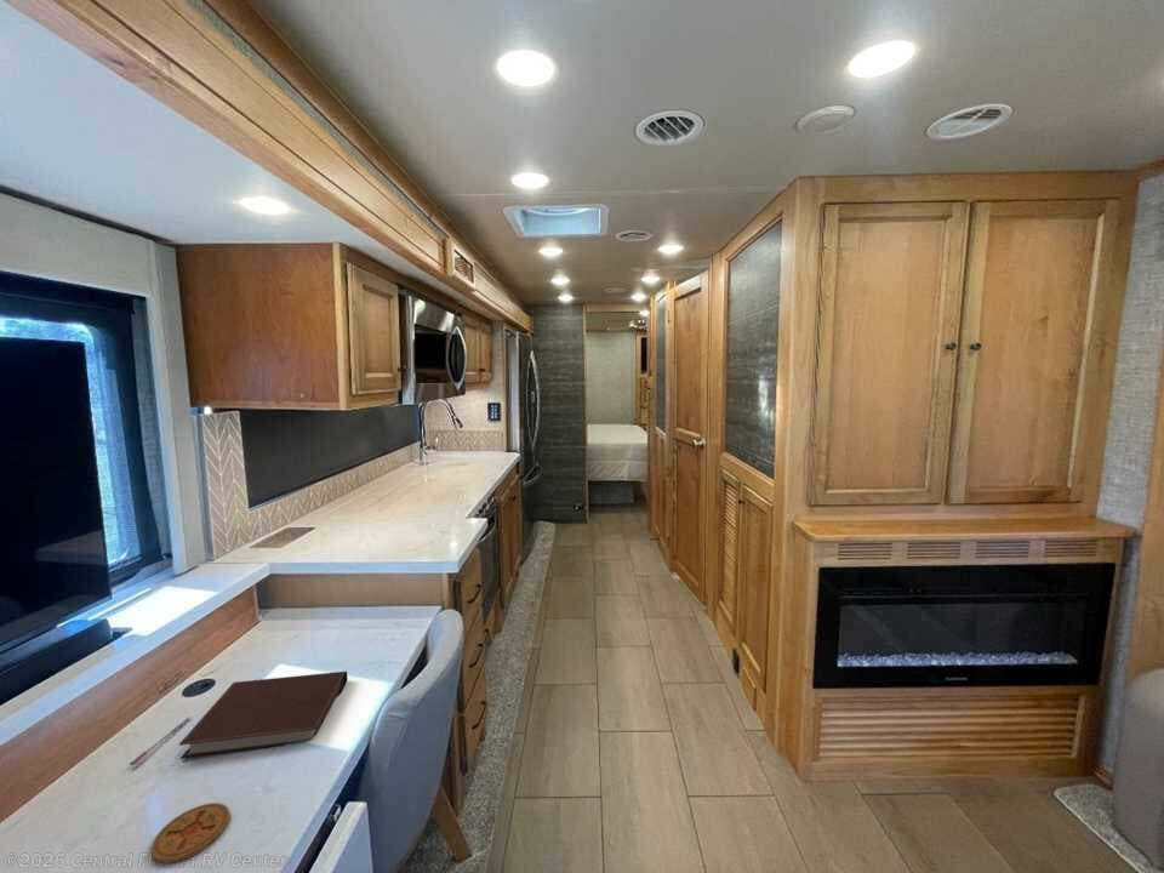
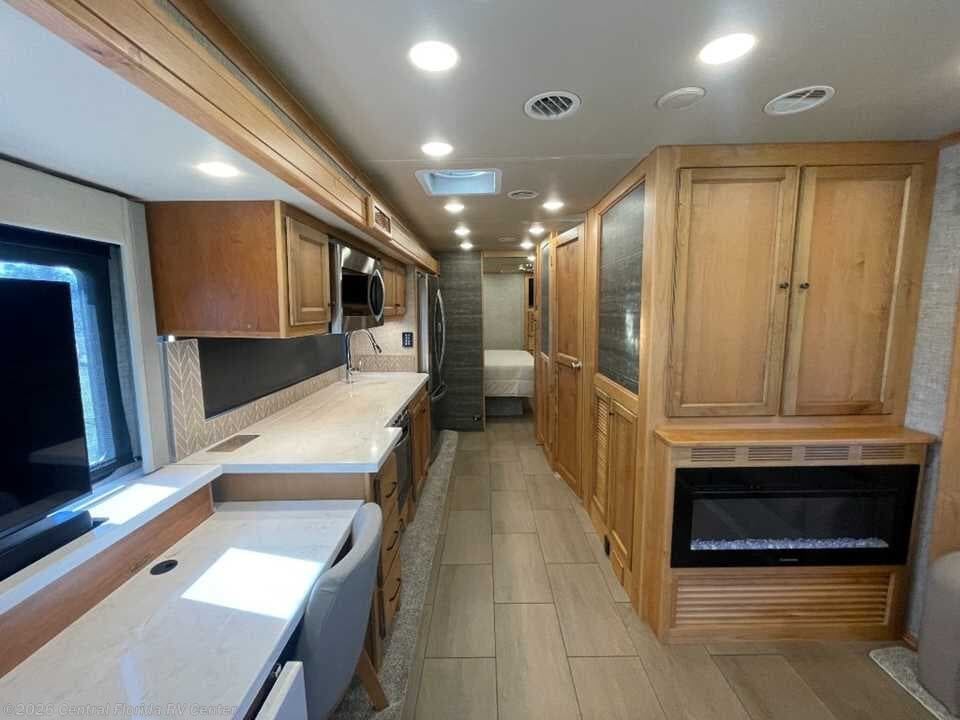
- notebook [177,671,349,760]
- pen [129,715,193,766]
- coaster [149,801,232,865]
